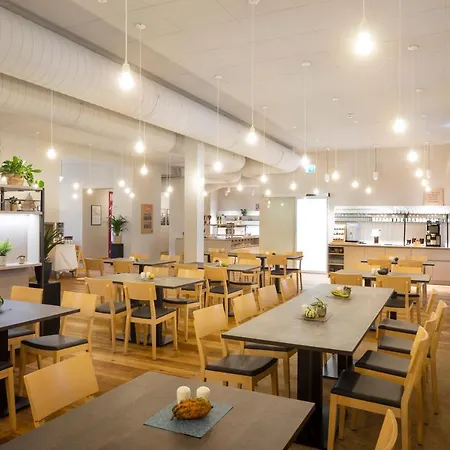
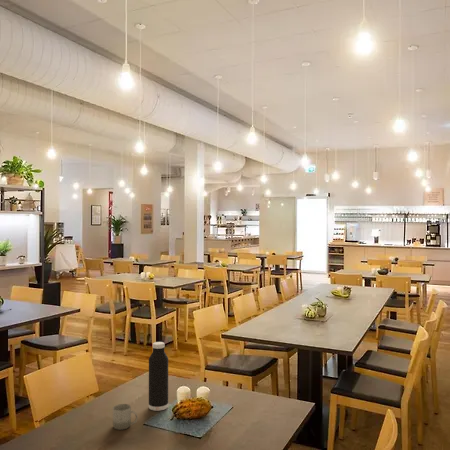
+ cup [112,403,139,431]
+ water bottle [148,341,169,412]
